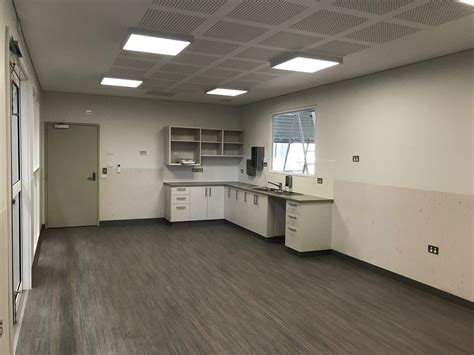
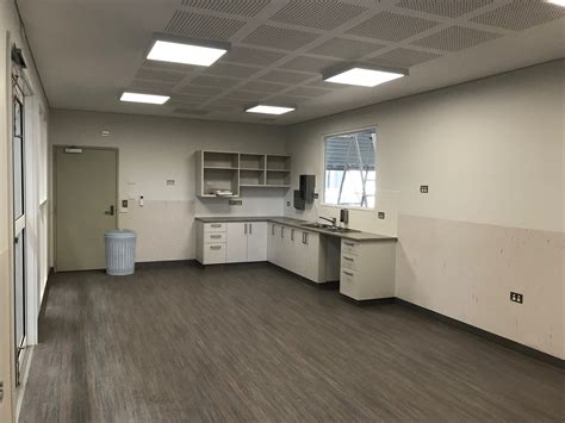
+ trash can [103,226,138,276]
